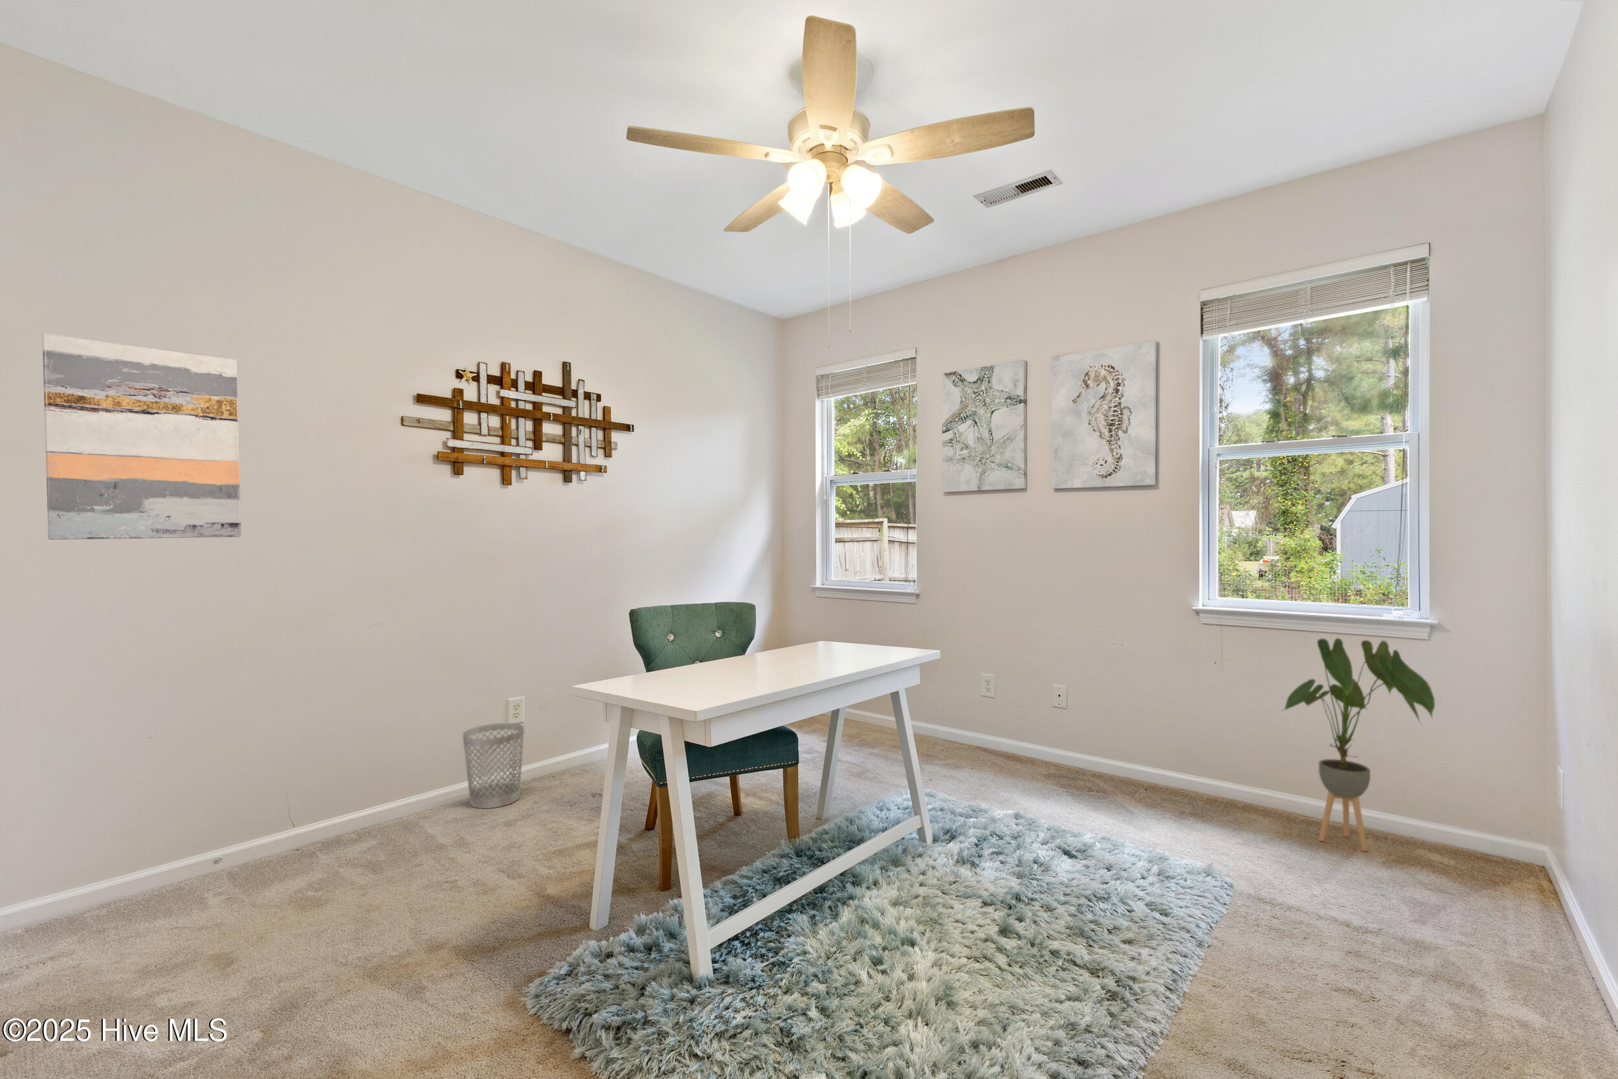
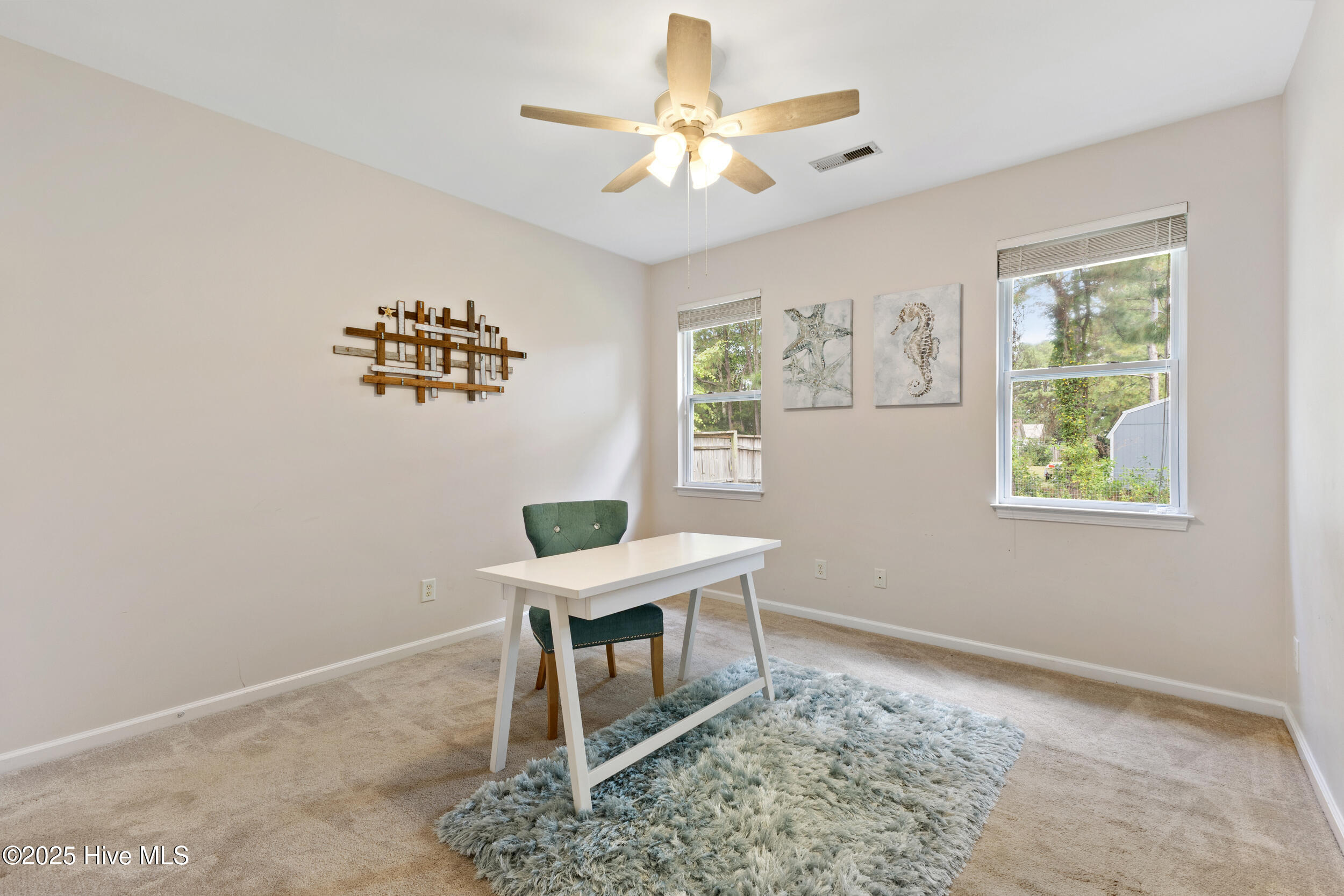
- house plant [1281,637,1435,851]
- wall art [41,332,242,541]
- wastebasket [462,723,525,809]
